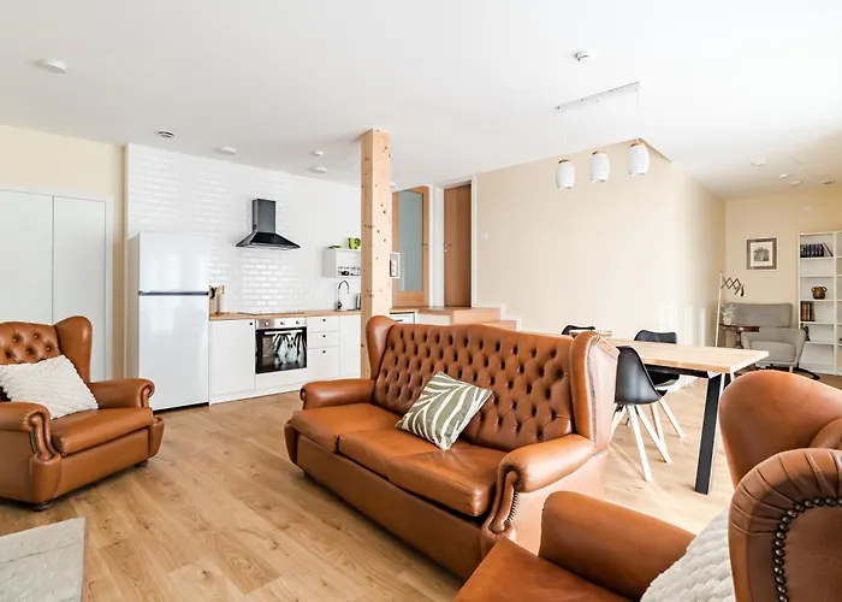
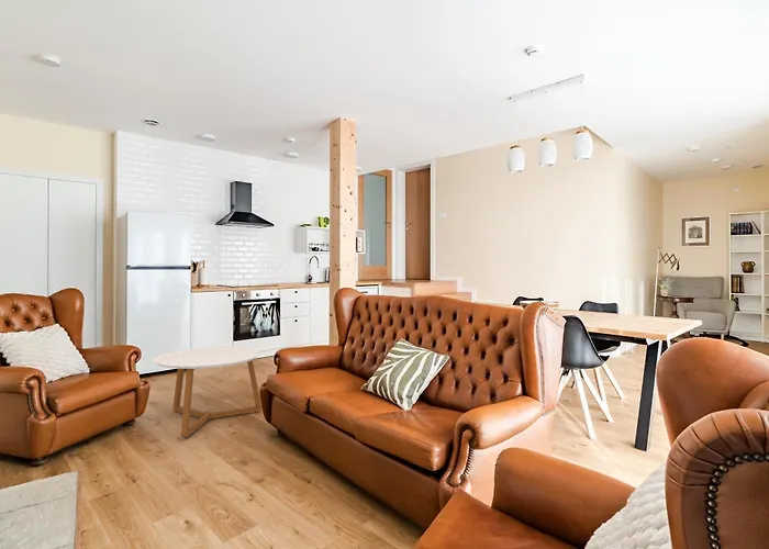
+ coffee table [153,346,263,438]
